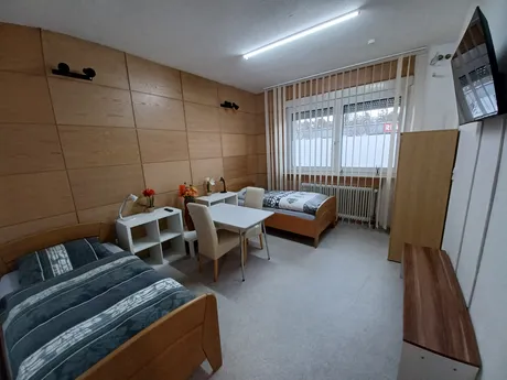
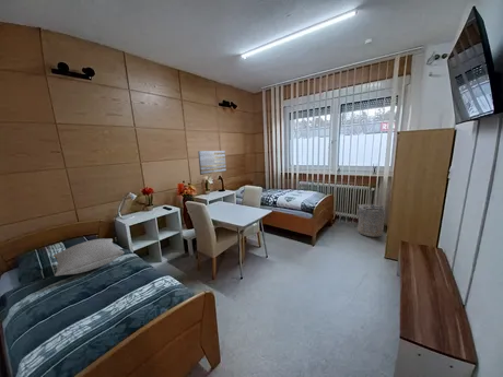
+ pillow [52,237,125,278]
+ laundry hamper [355,203,386,238]
+ wall art [197,150,227,176]
